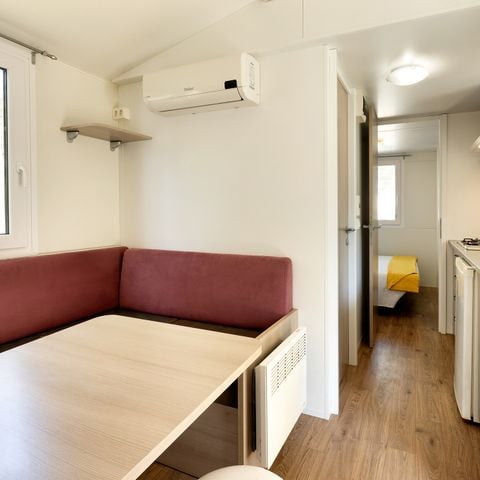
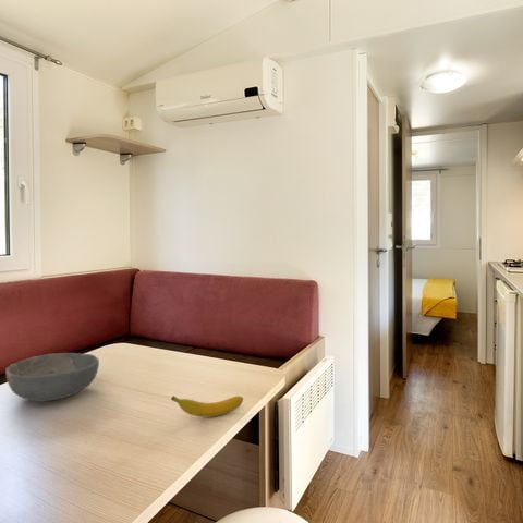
+ banana [170,394,244,418]
+ bowl [4,352,100,403]
